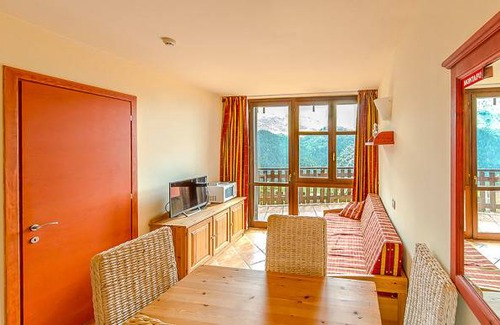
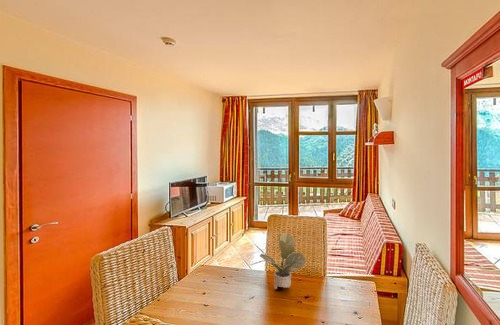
+ potted plant [259,232,307,291]
